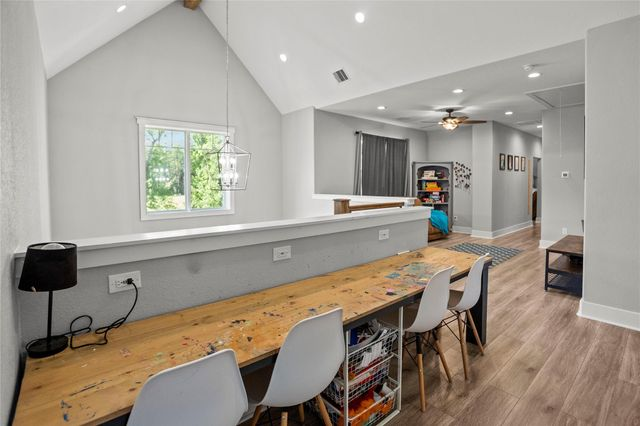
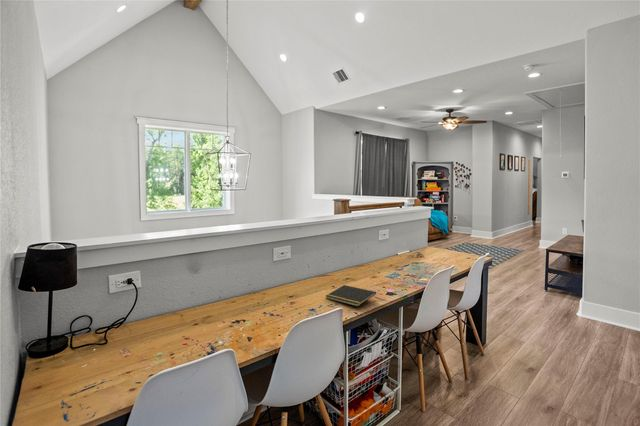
+ notepad [325,284,377,307]
